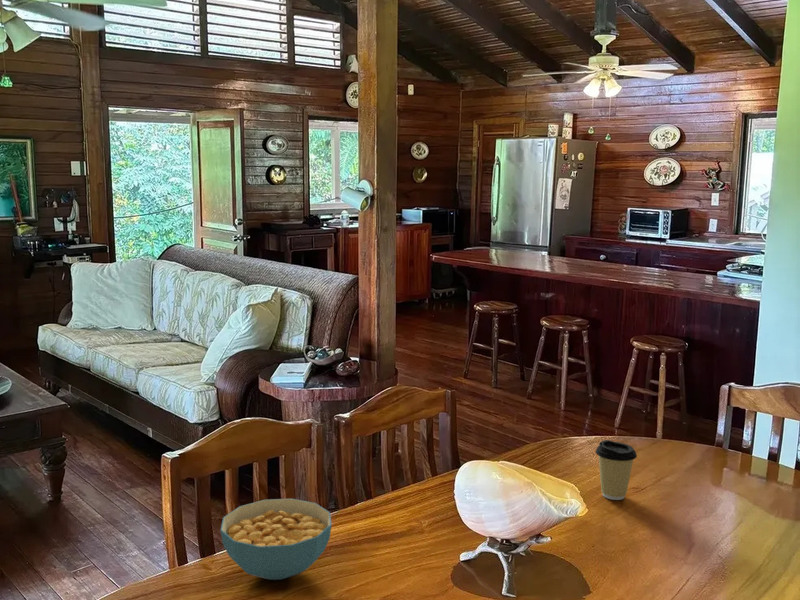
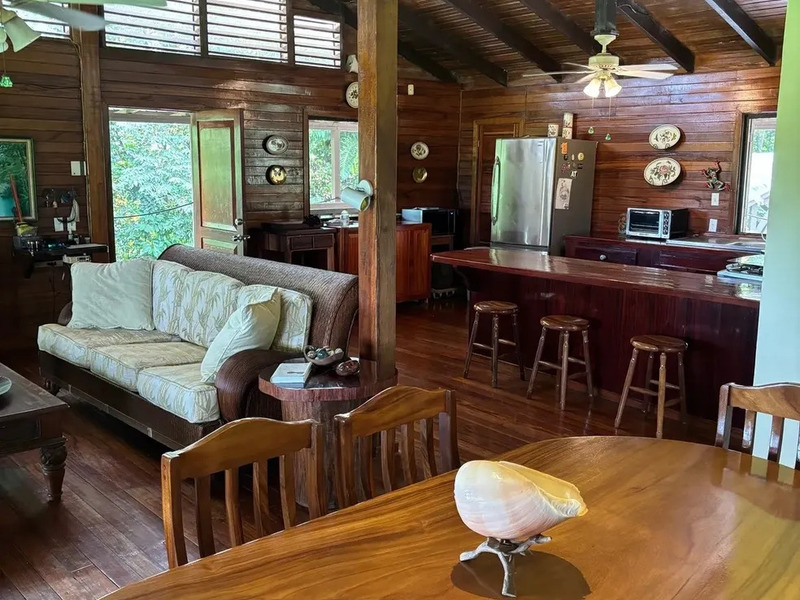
- cereal bowl [219,498,333,581]
- coffee cup [595,439,638,501]
